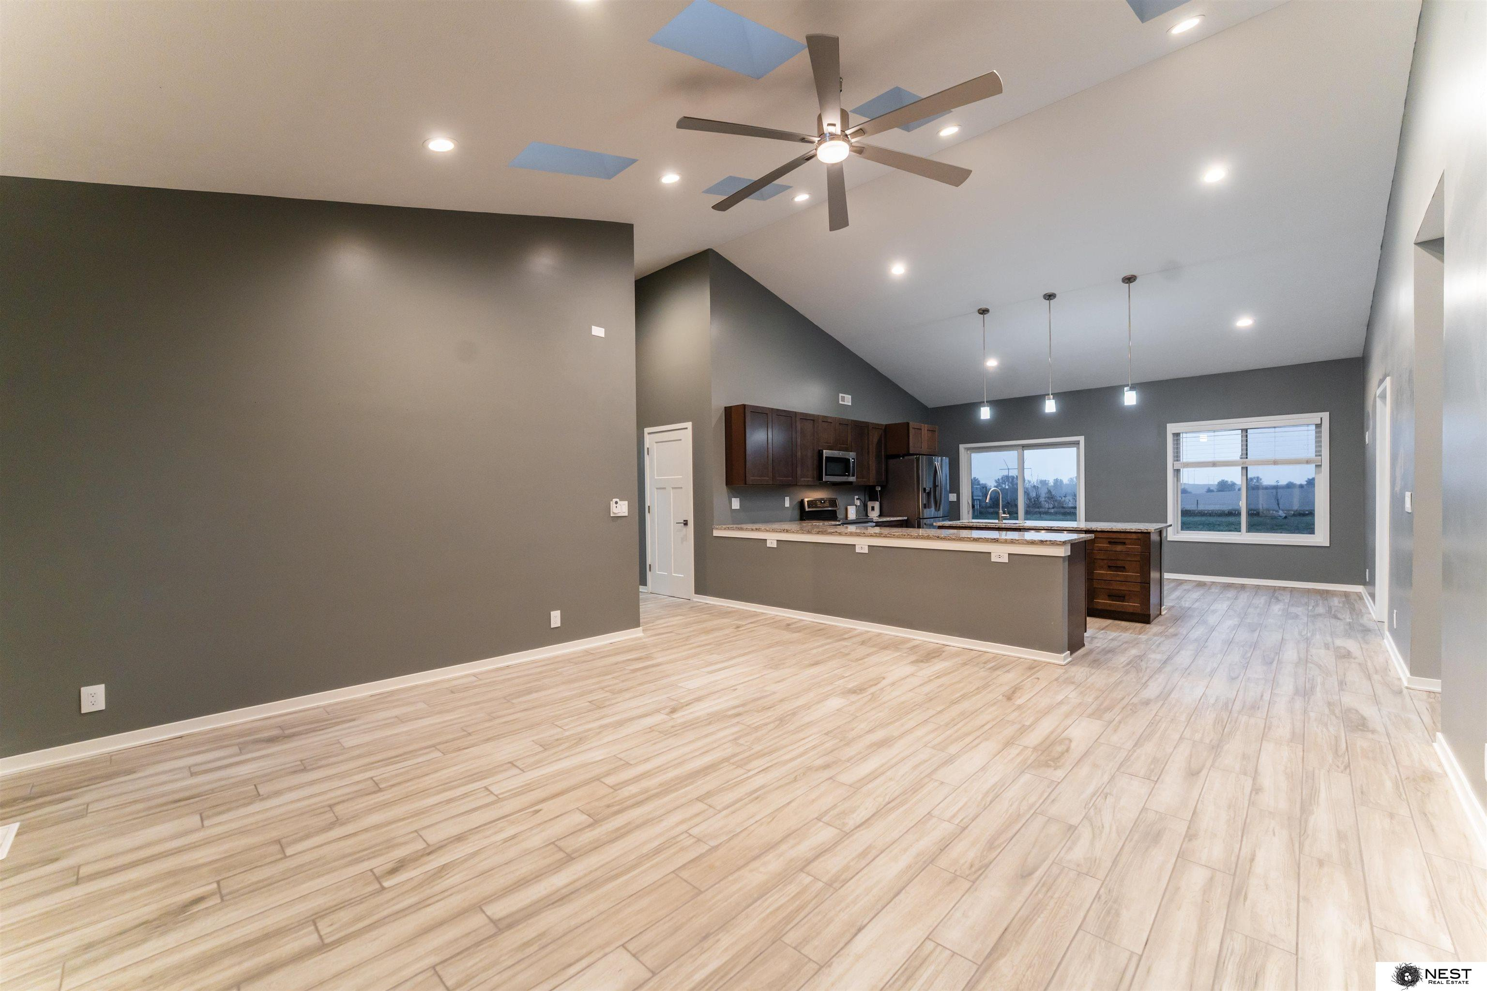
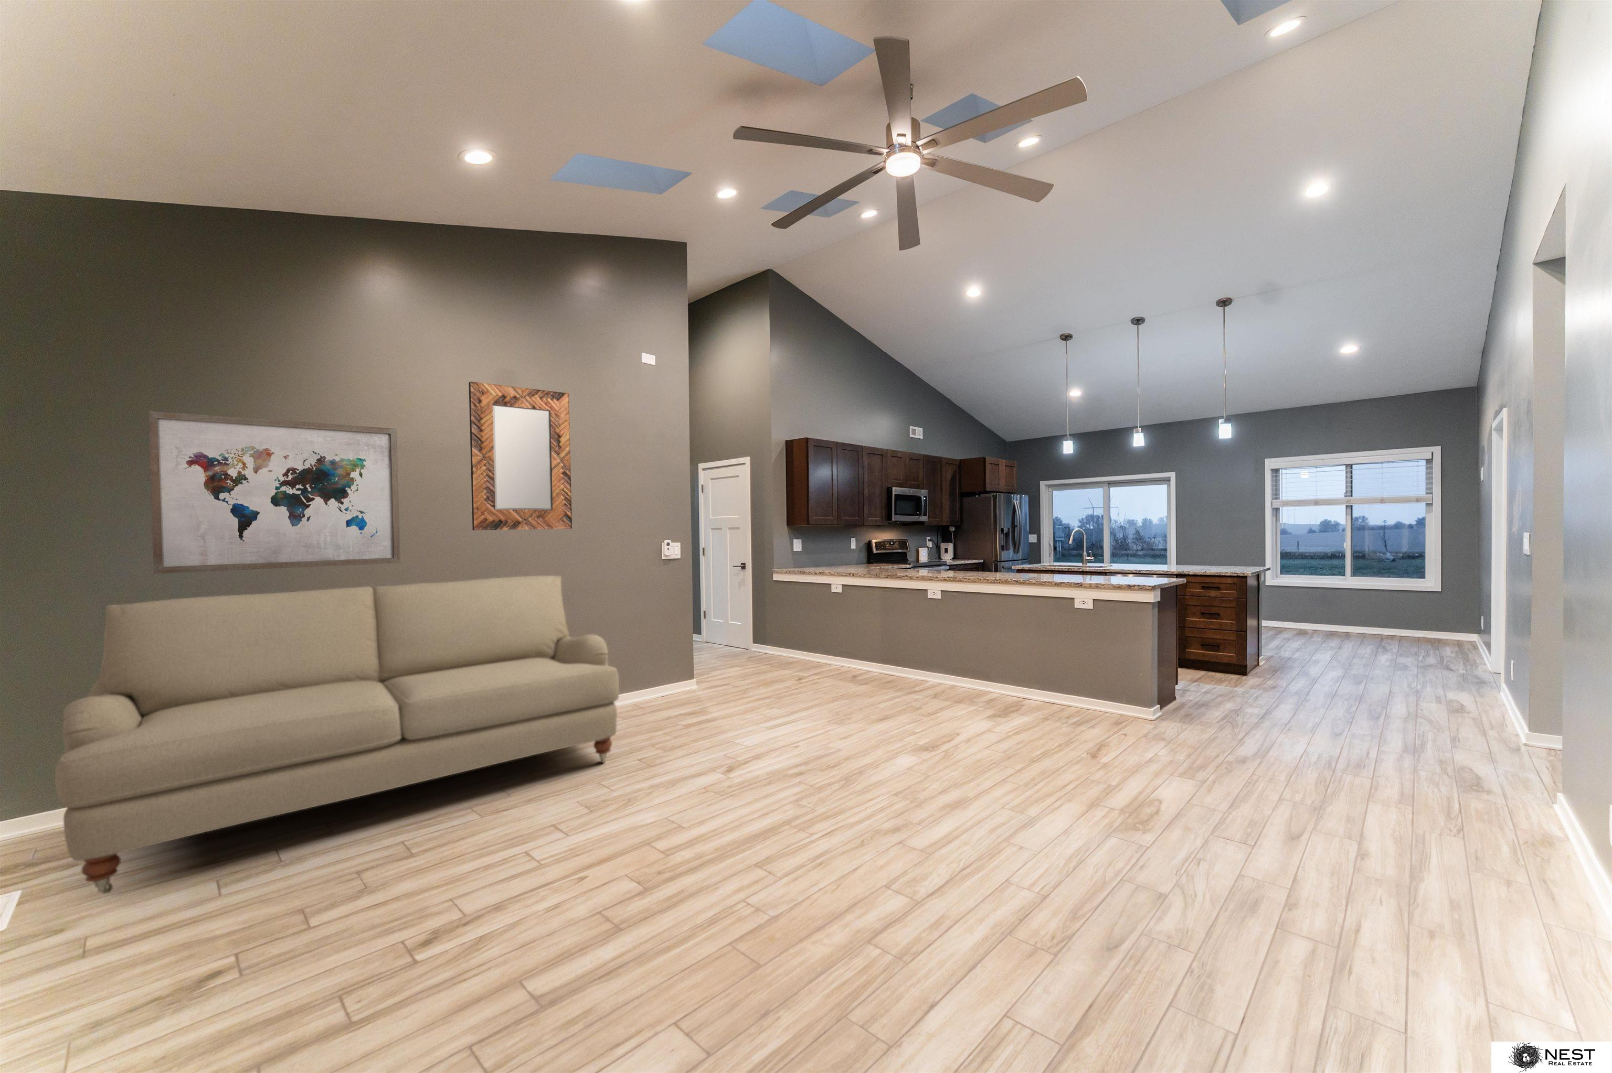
+ home mirror [469,381,573,531]
+ sofa [54,575,620,895]
+ wall art [147,411,400,574]
